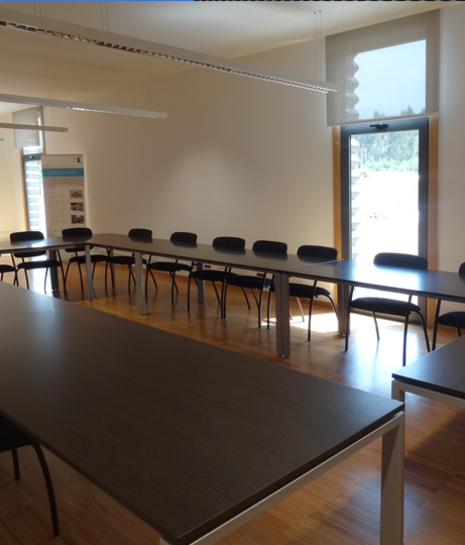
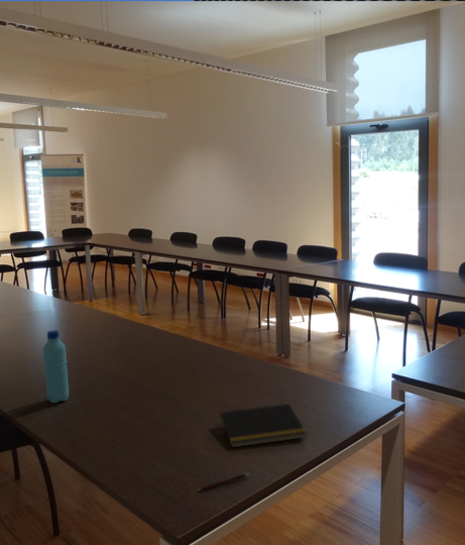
+ notepad [218,403,308,449]
+ water bottle [42,329,70,404]
+ pen [197,473,251,492]
